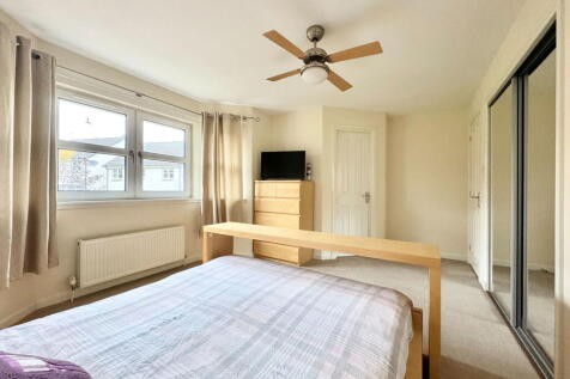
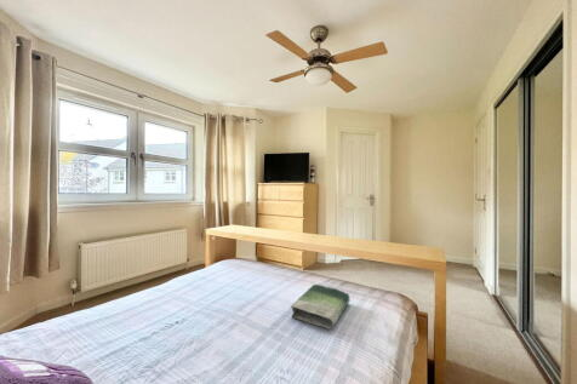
+ book [290,283,352,331]
